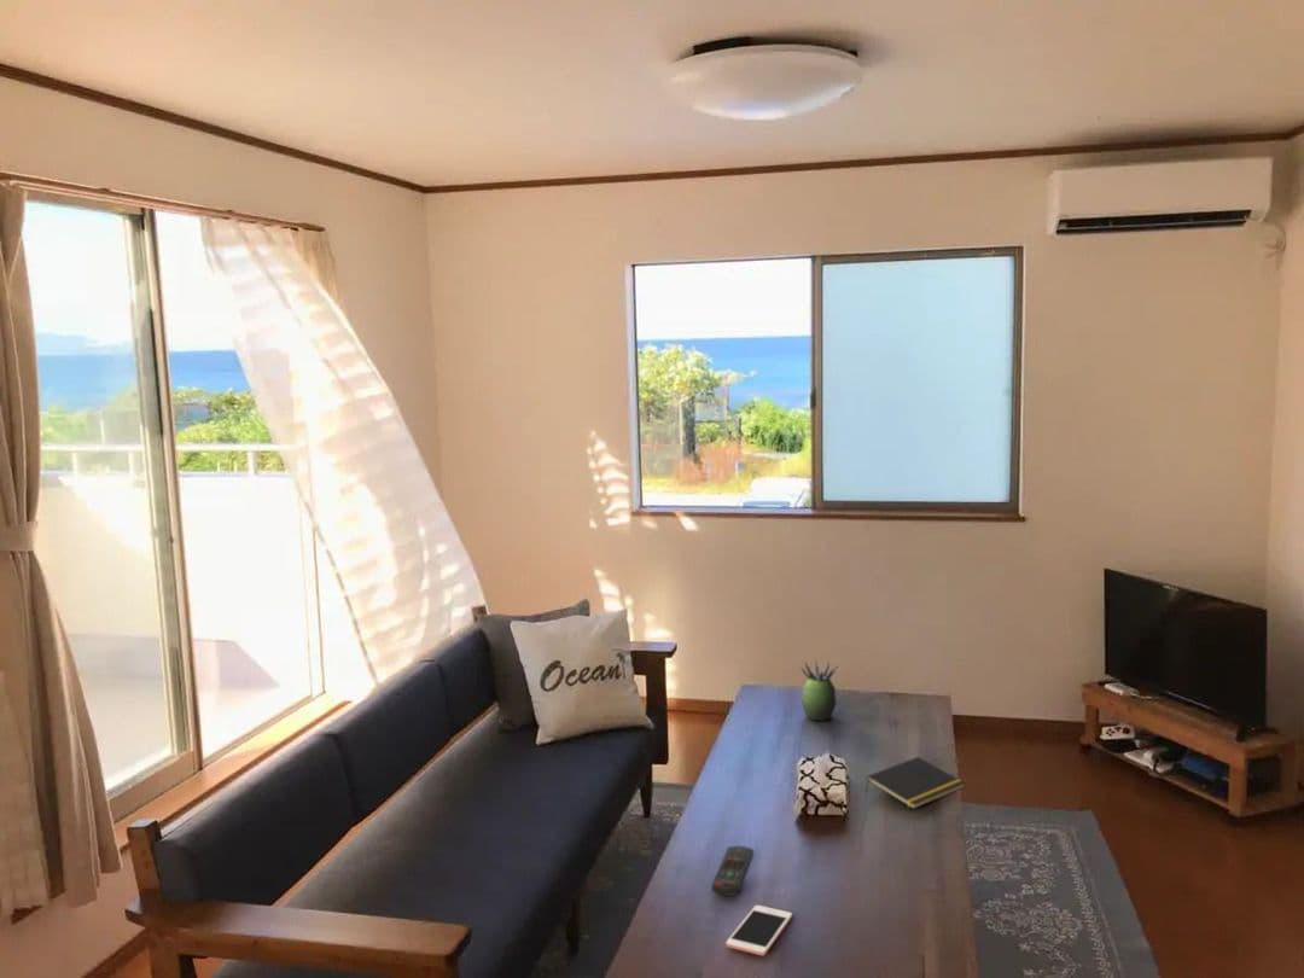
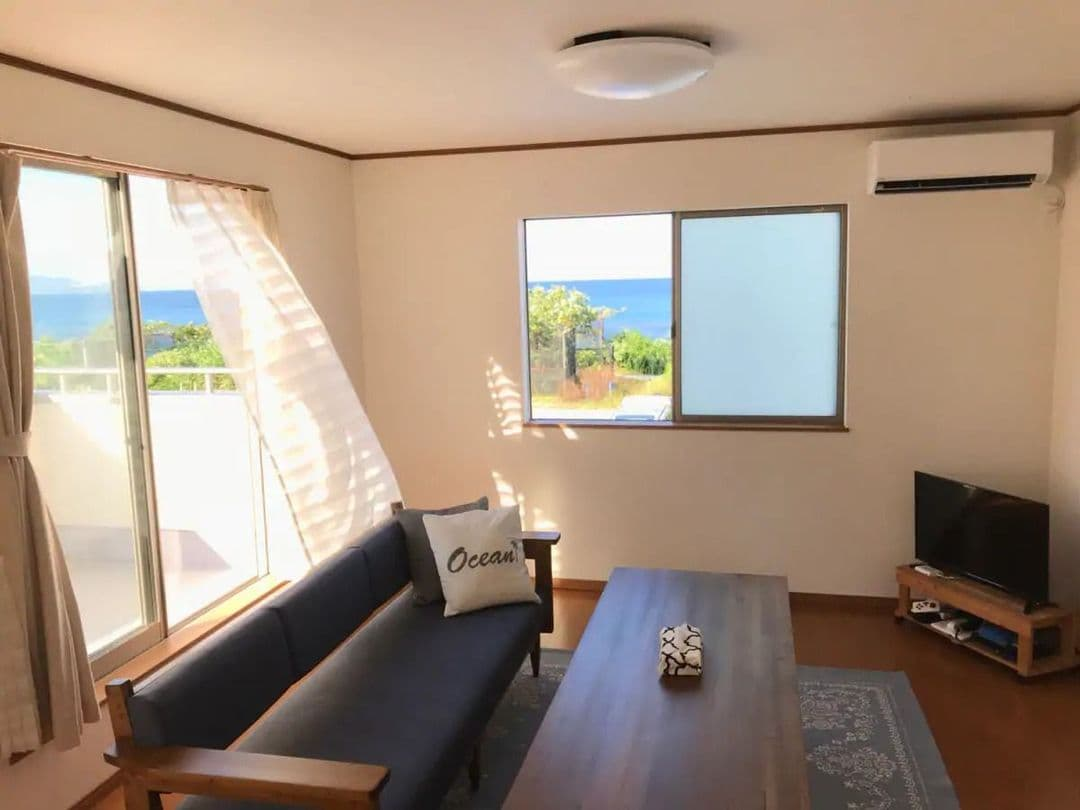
- notepad [865,756,966,810]
- succulent plant [798,659,838,722]
- remote control [710,845,755,897]
- cell phone [724,904,793,956]
